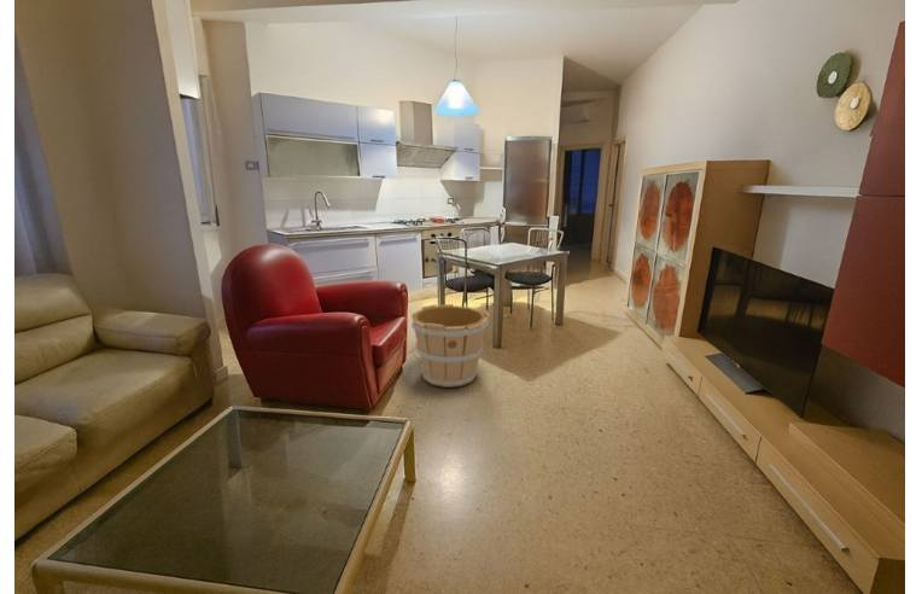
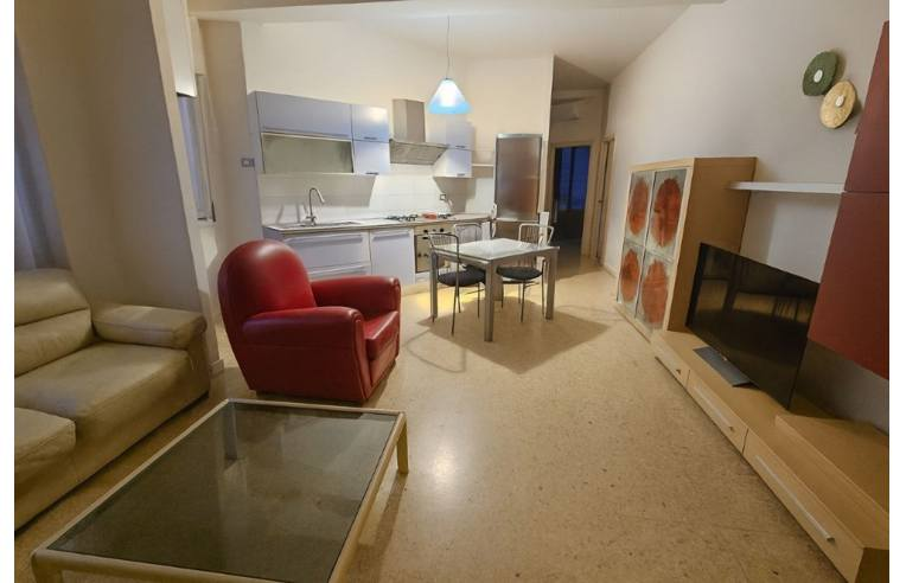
- wooden bucket [409,303,491,389]
